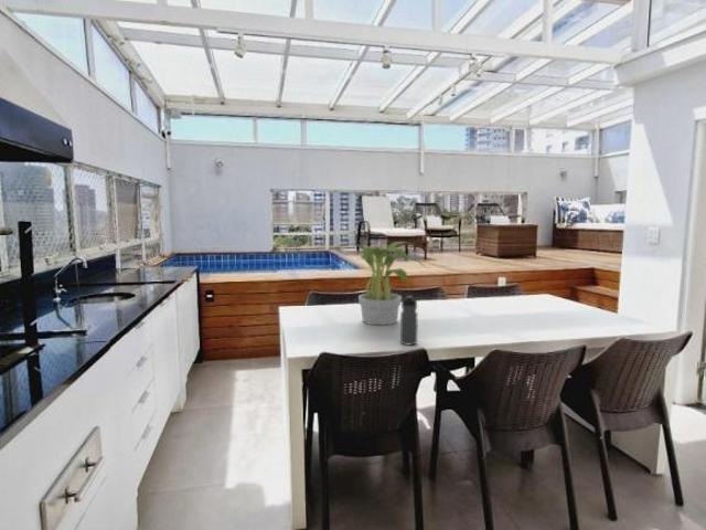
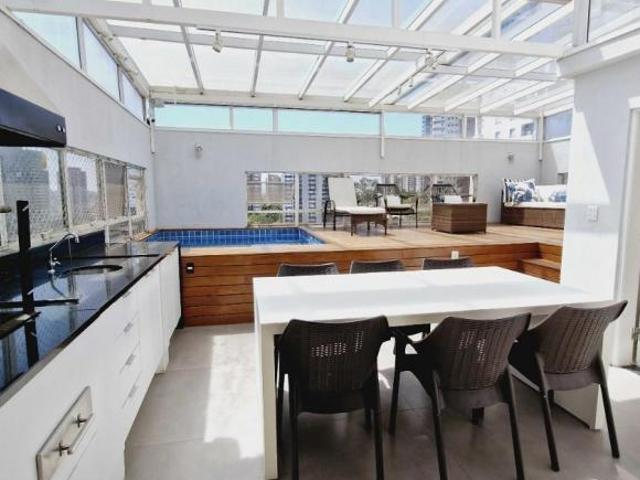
- potted plant [338,241,425,326]
- water bottle [399,295,419,347]
